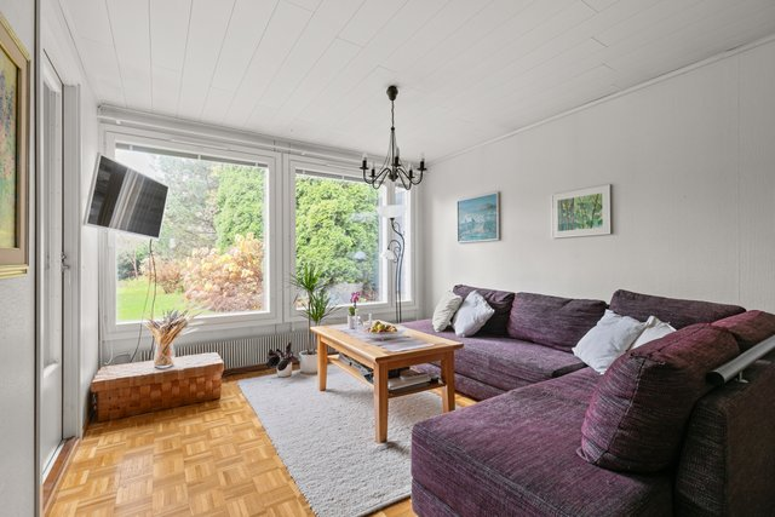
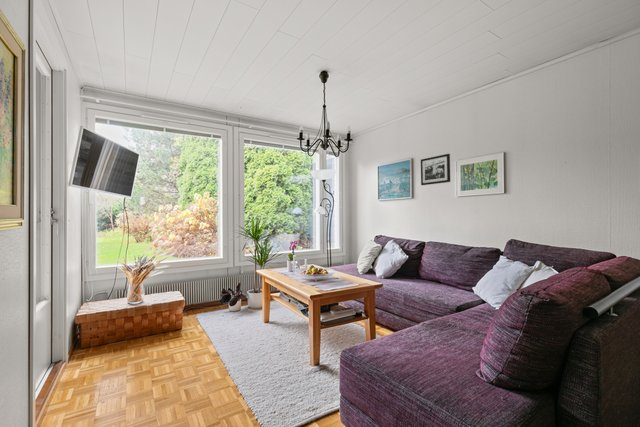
+ picture frame [420,153,451,186]
